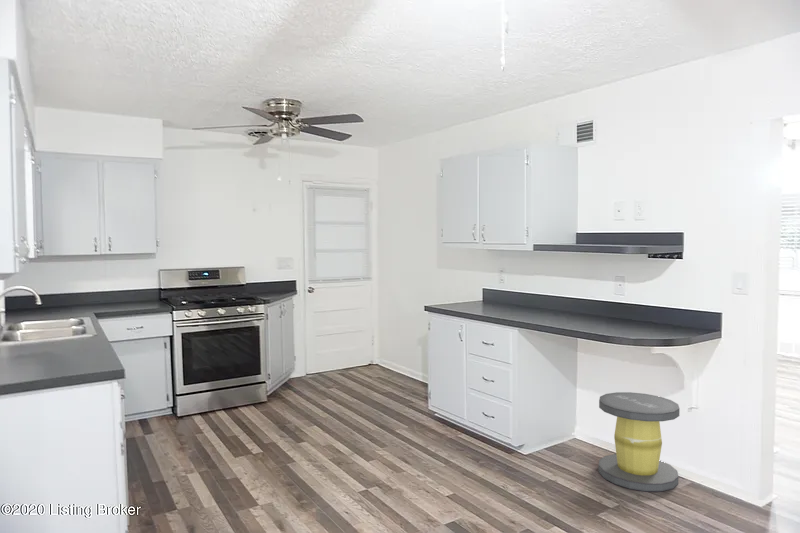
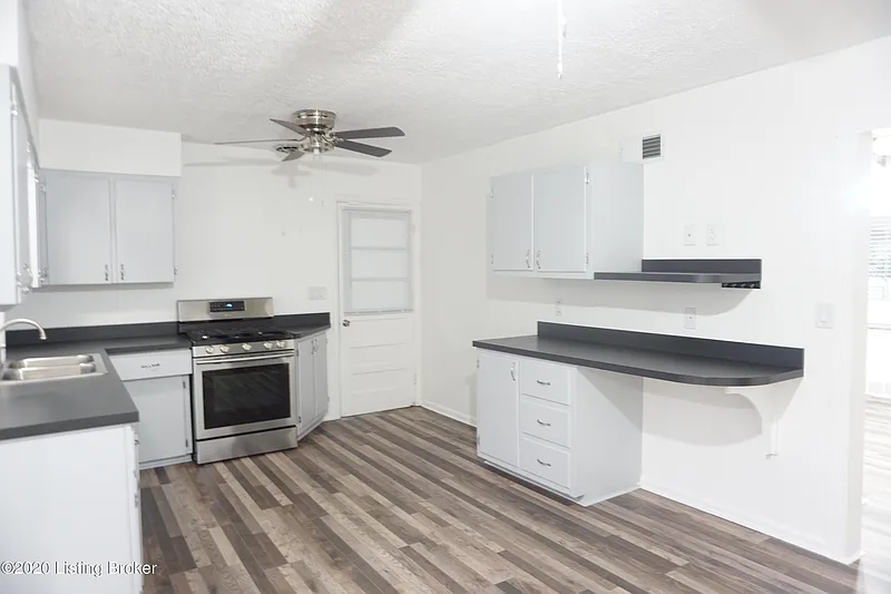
- stool [598,391,680,492]
